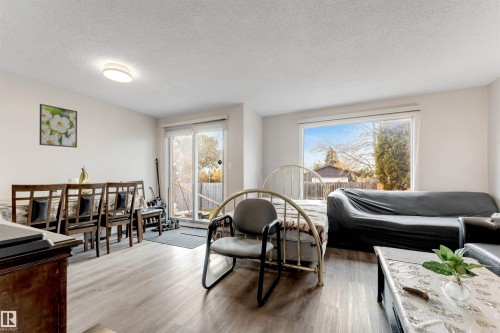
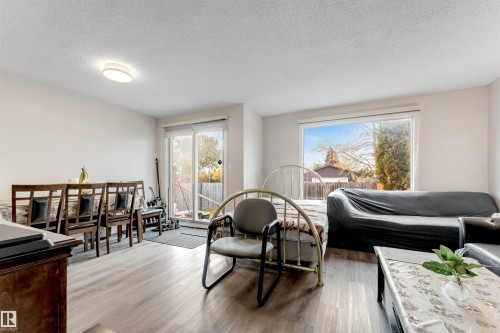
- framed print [38,103,78,149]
- banana [401,286,430,304]
